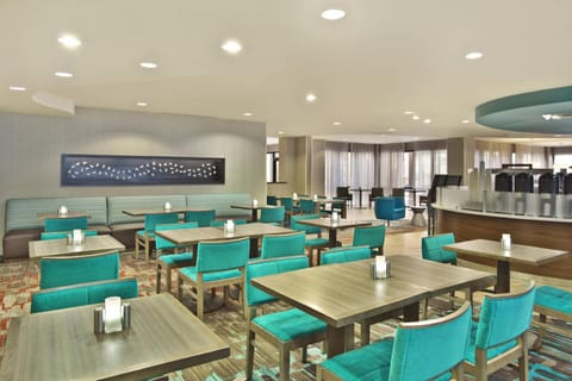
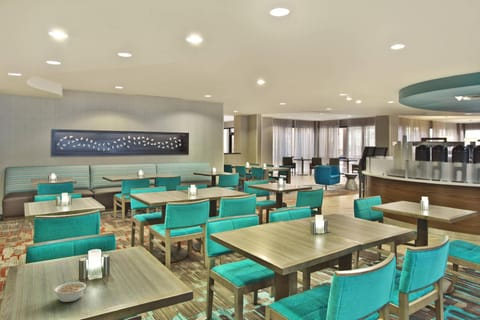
+ legume [53,281,87,303]
